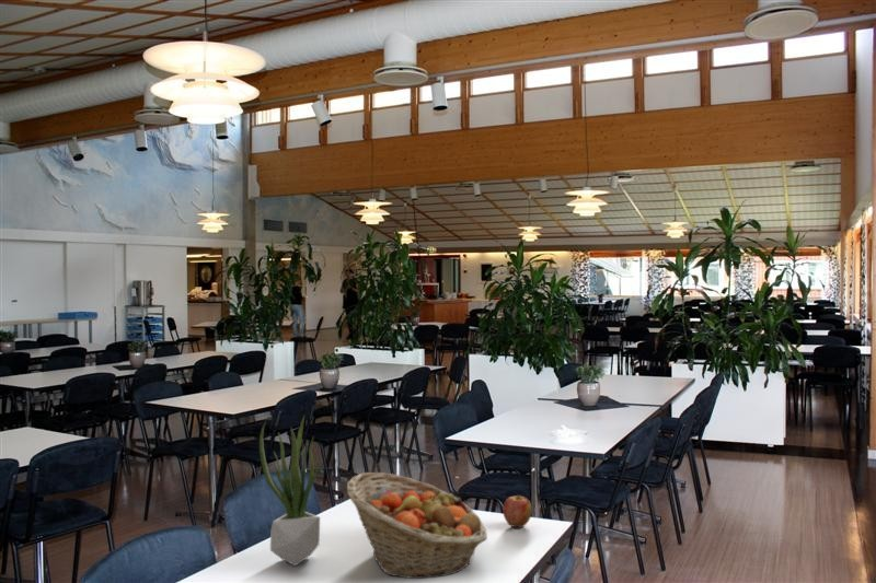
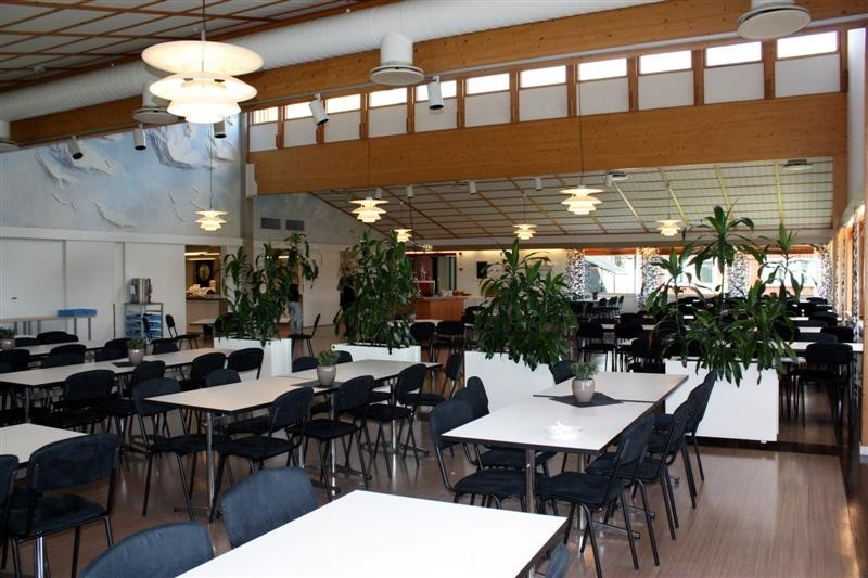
- apple [502,493,533,528]
- fruit basket [346,471,488,580]
- potted plant [258,415,322,567]
